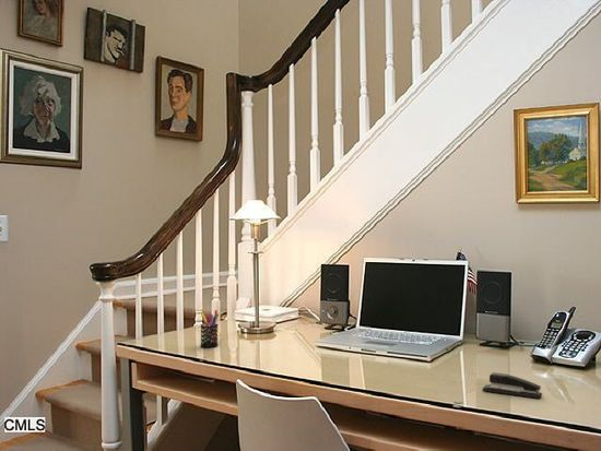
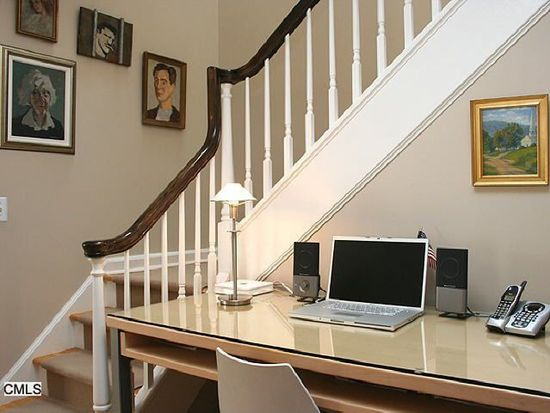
- pen holder [199,309,220,348]
- stapler [482,371,543,400]
